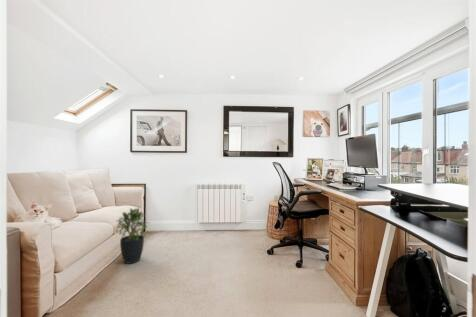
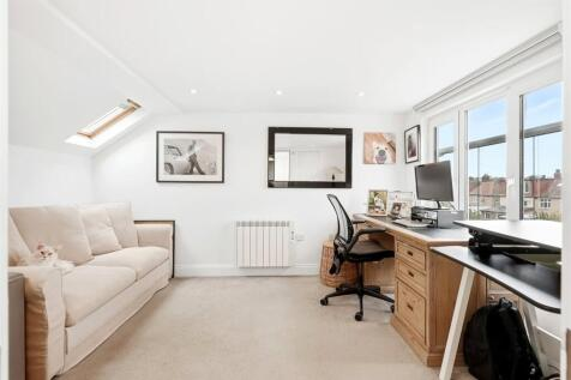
- potted plant [114,207,151,265]
